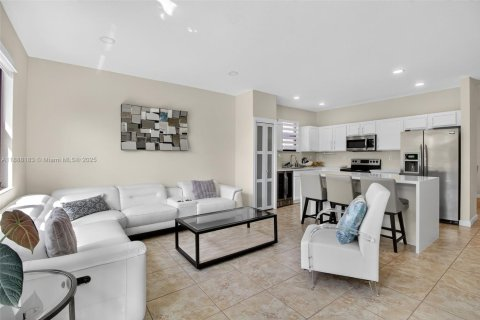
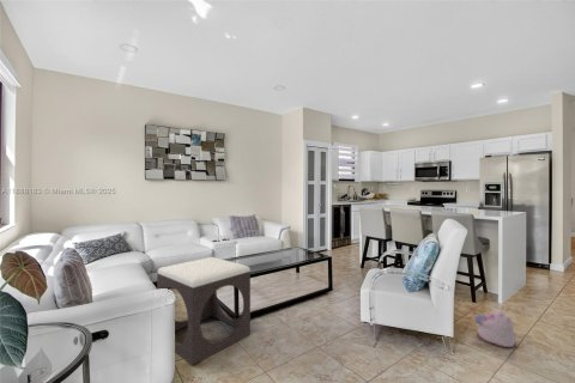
+ footstool [156,256,252,366]
+ plush toy [474,309,518,348]
